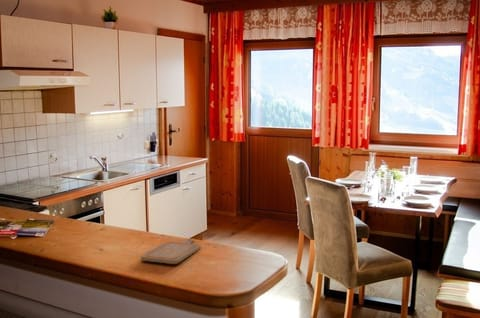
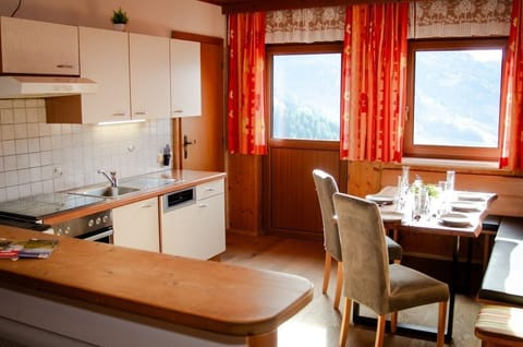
- chopping board [140,238,202,265]
